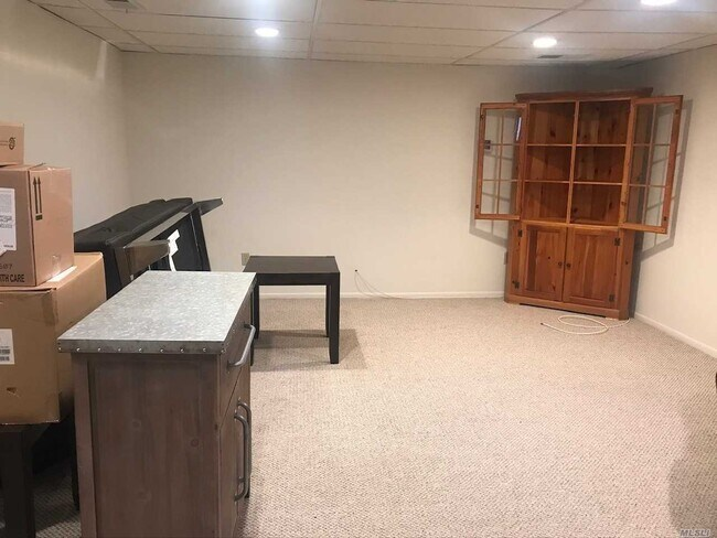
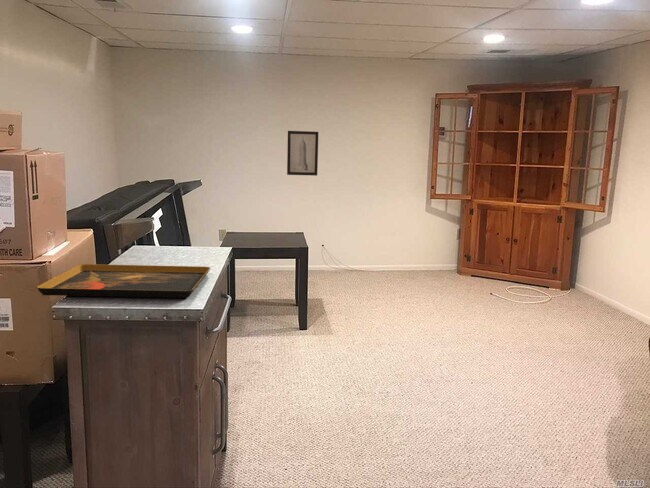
+ decorative tray [36,263,211,299]
+ wall art [286,130,319,177]
